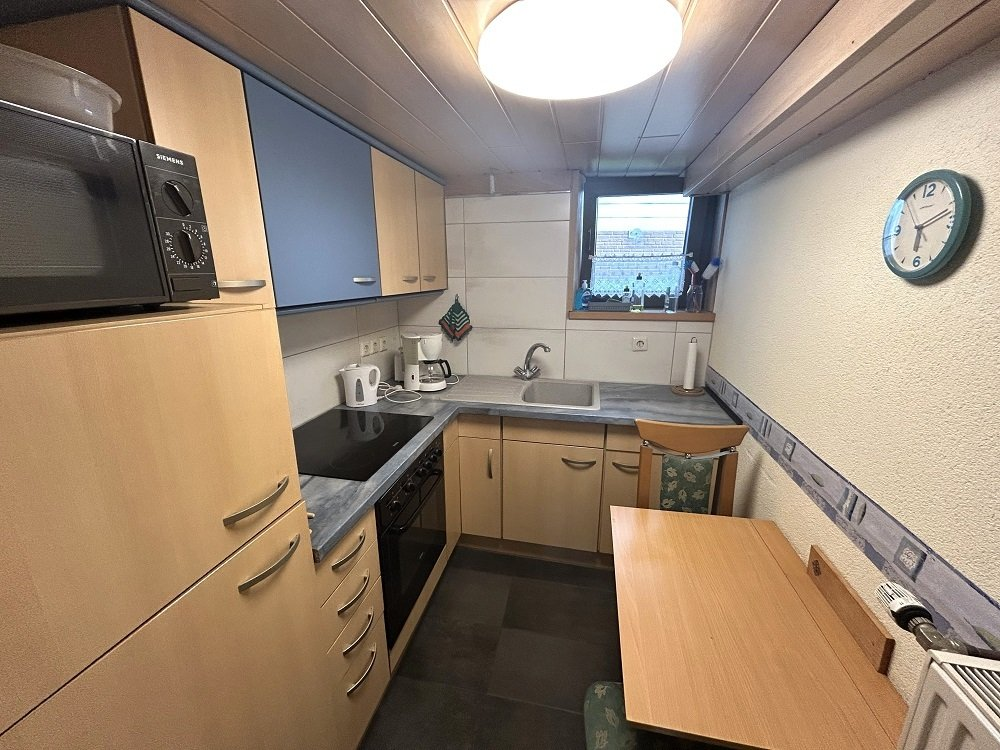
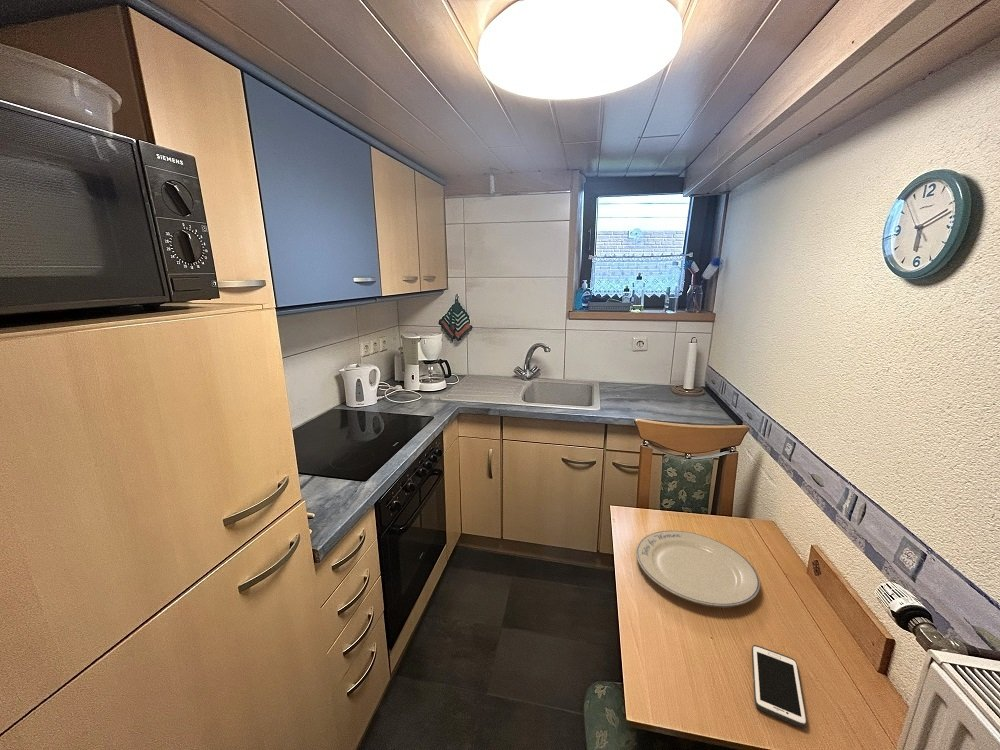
+ cell phone [751,644,808,729]
+ chinaware [635,530,761,608]
